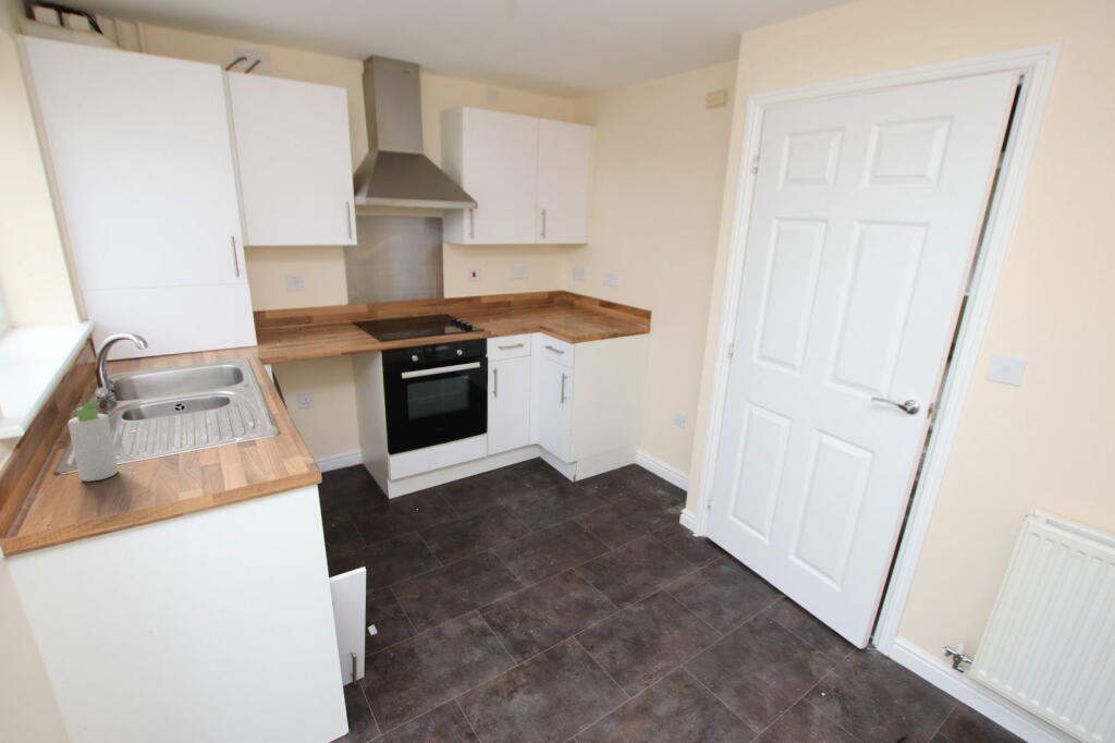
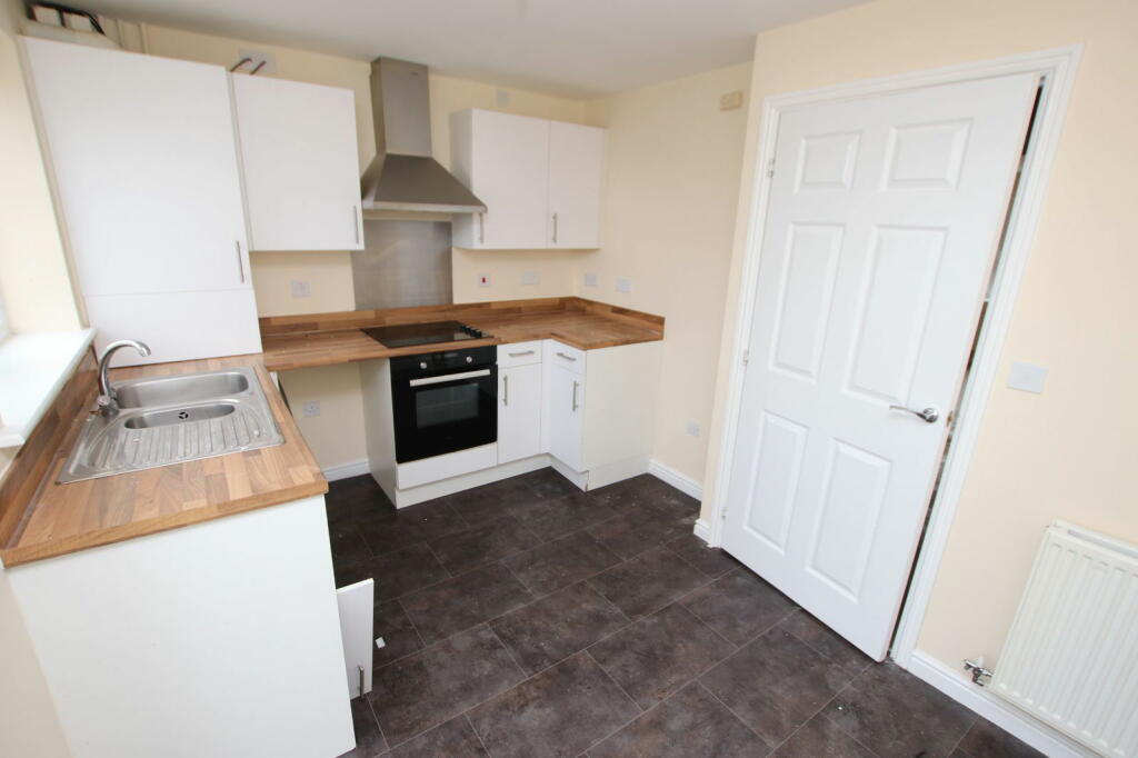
- bottle [68,391,120,483]
